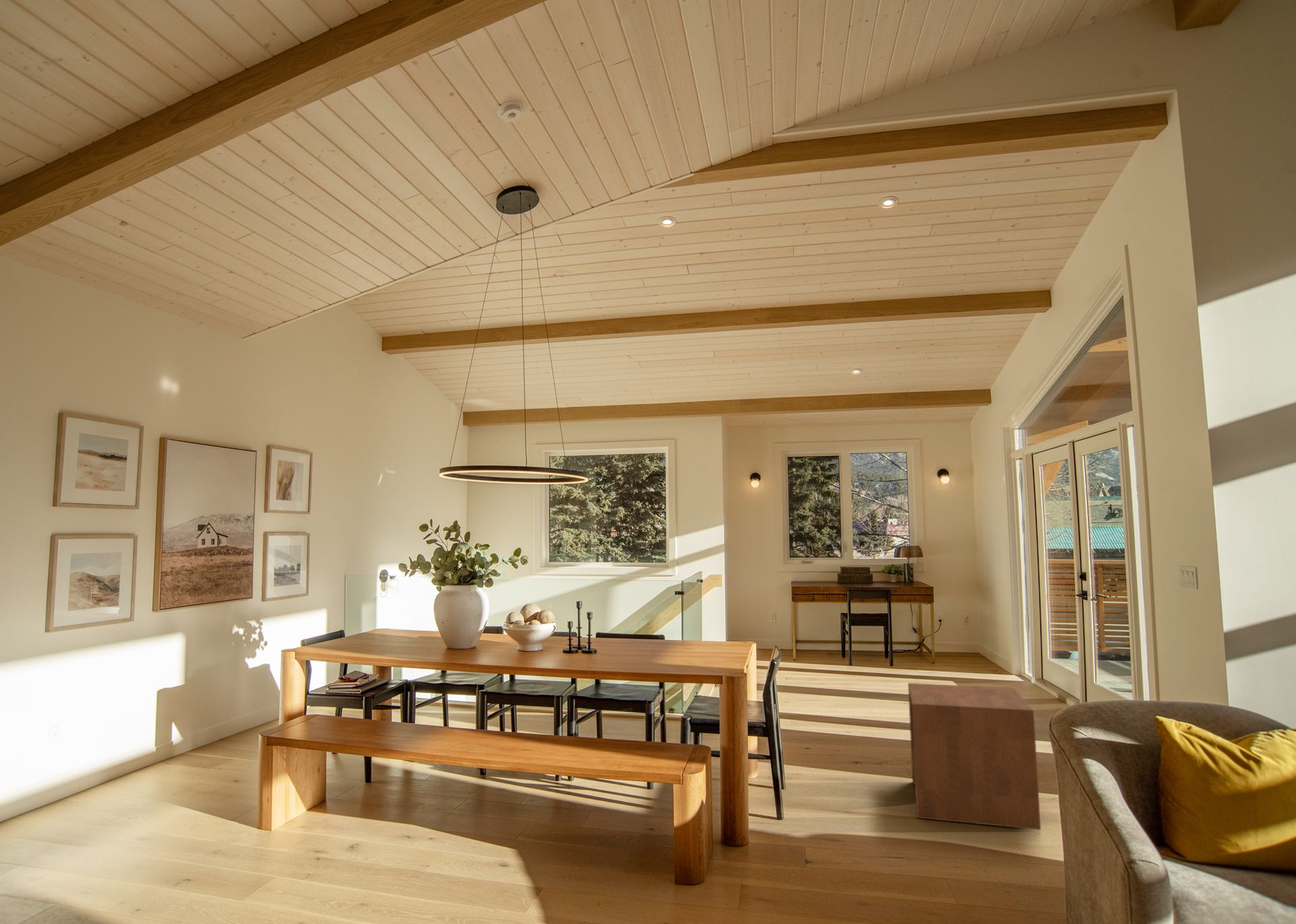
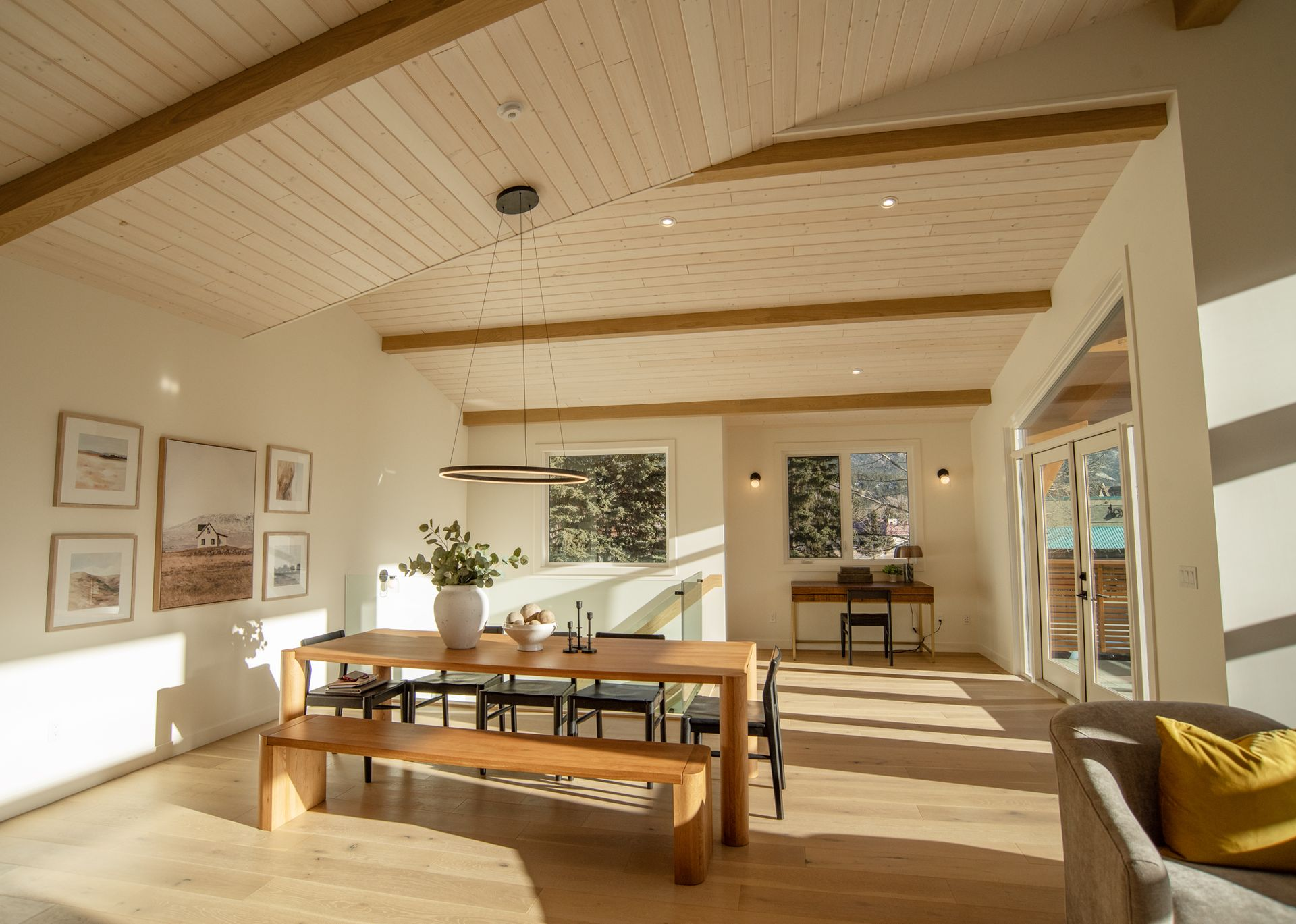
- side table [907,682,1042,830]
